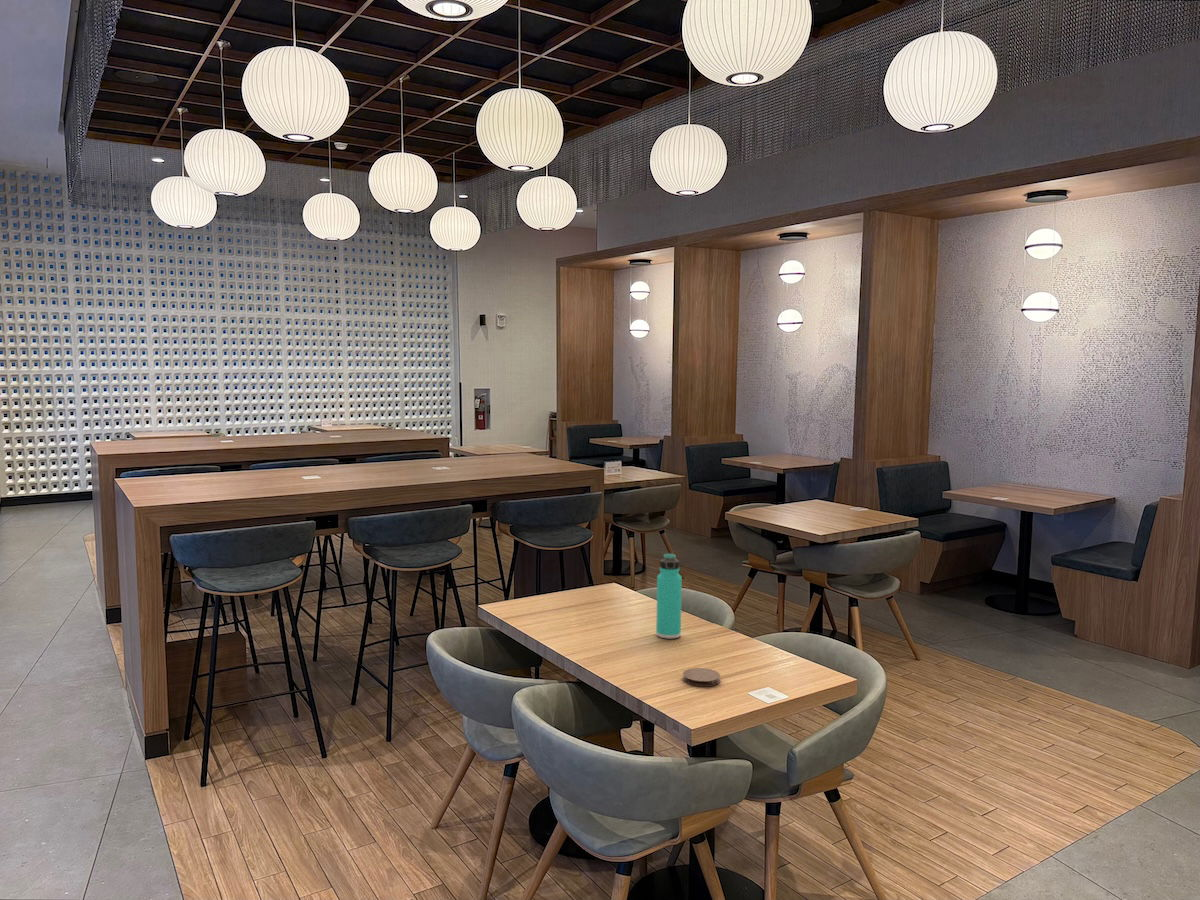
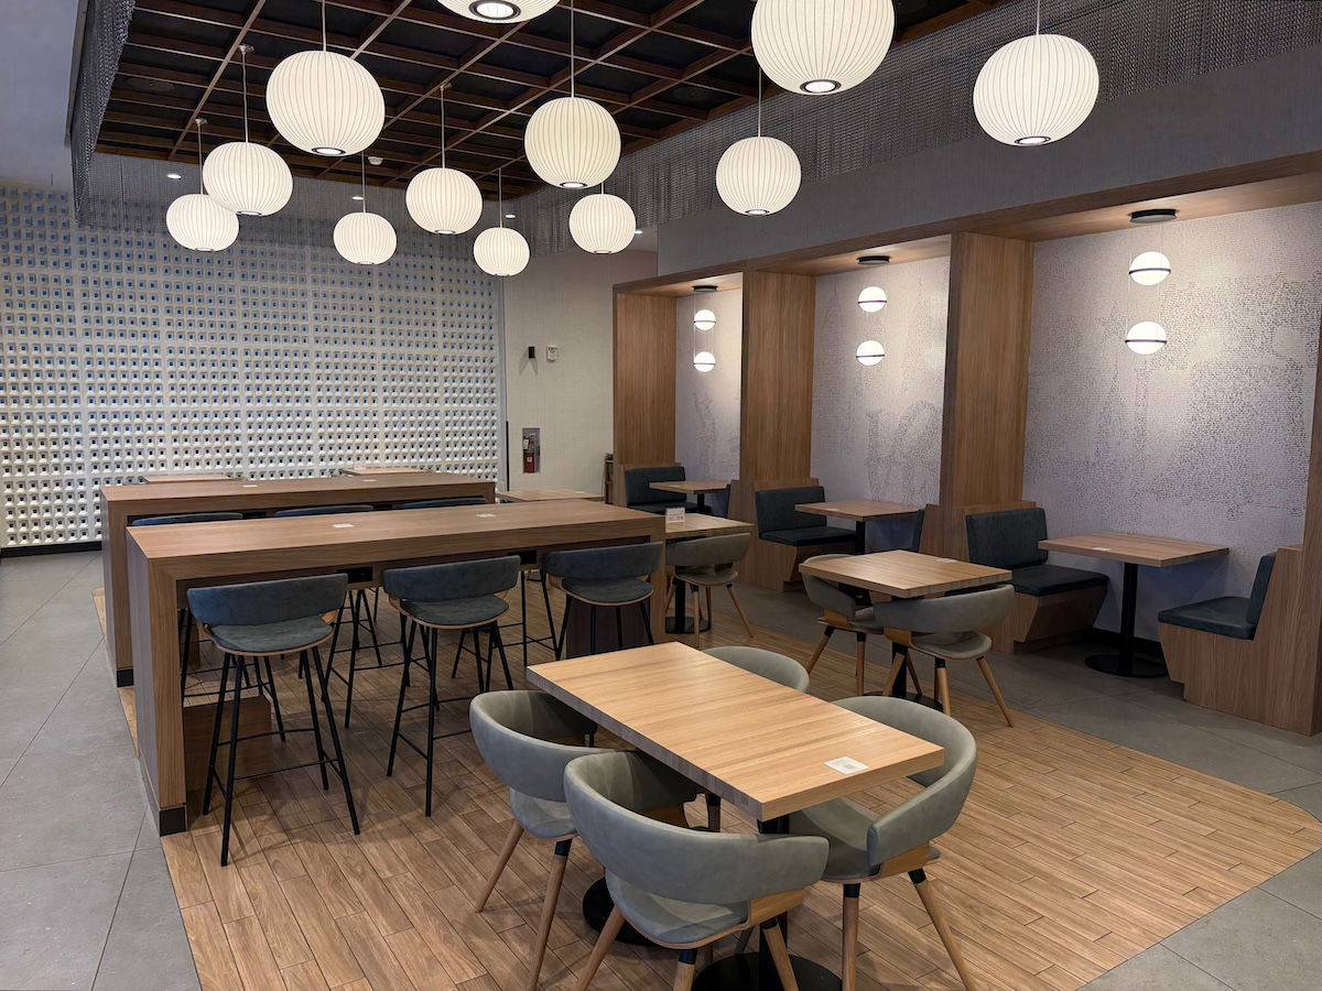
- coaster [682,667,721,687]
- thermos bottle [655,552,683,640]
